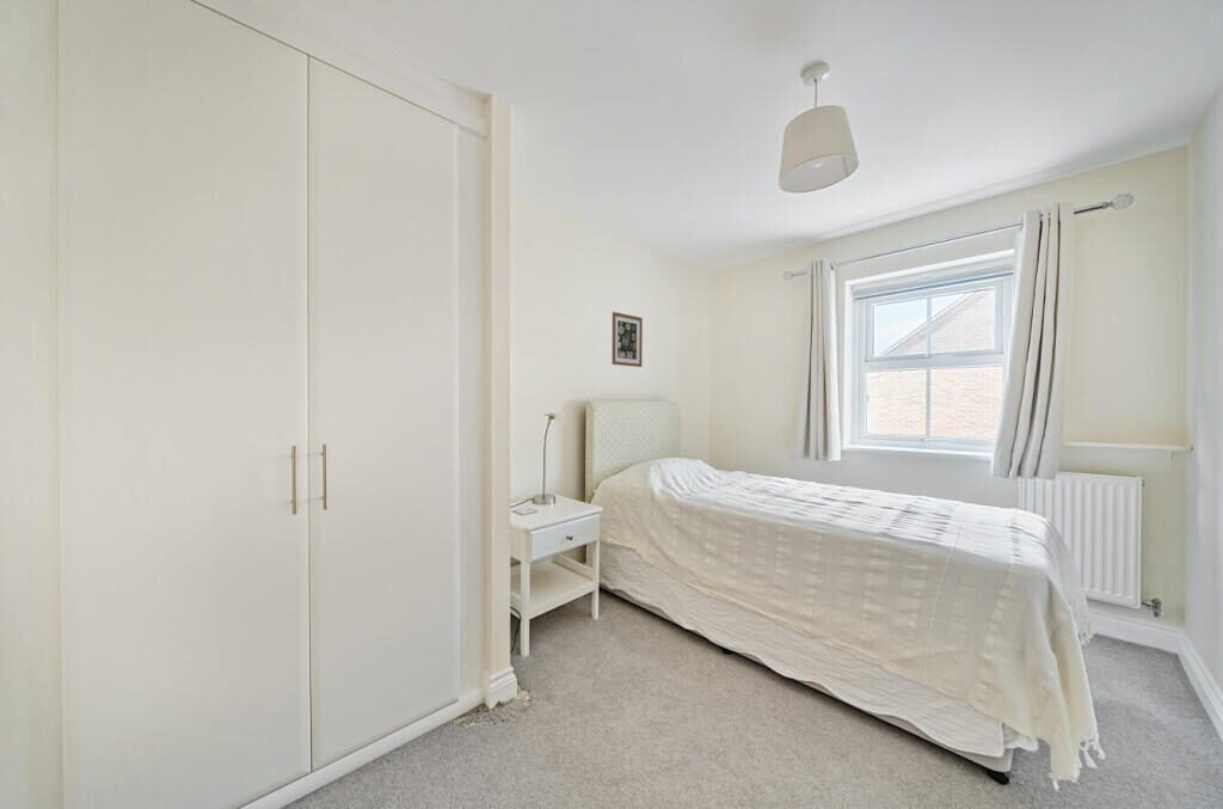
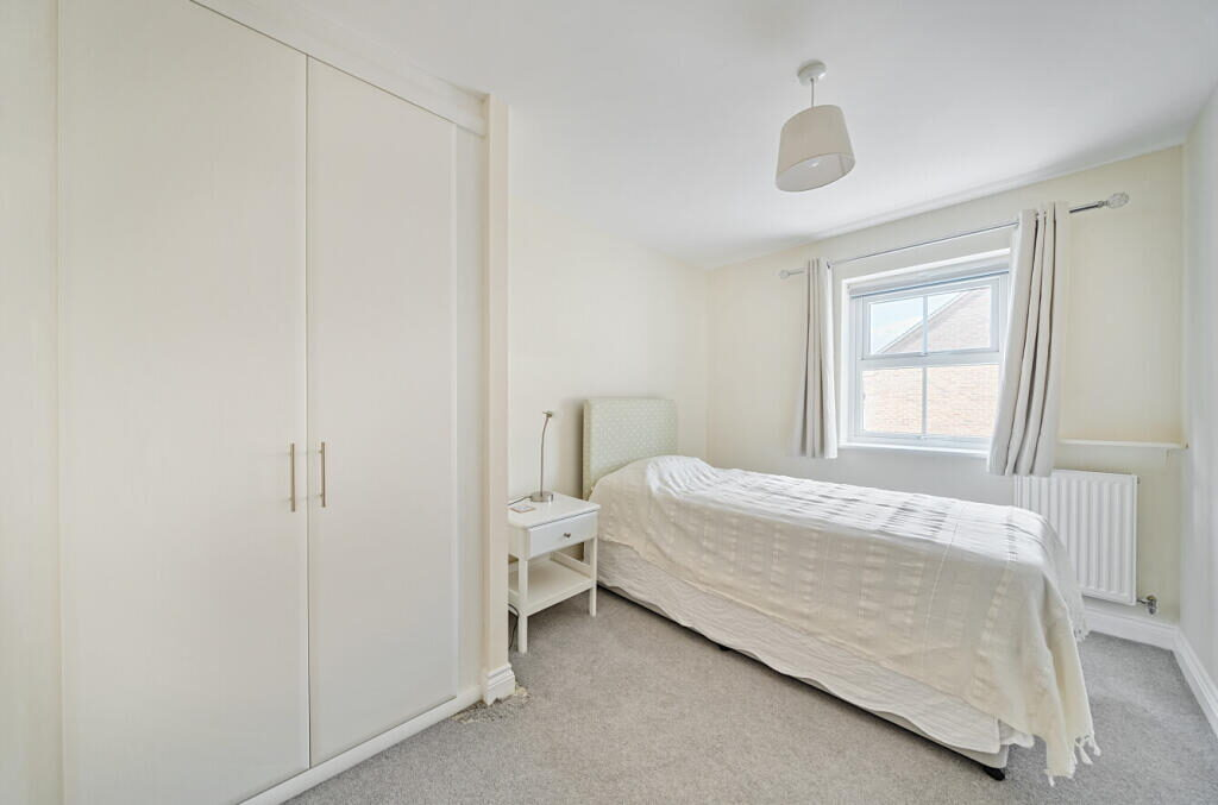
- wall art [612,311,644,368]
